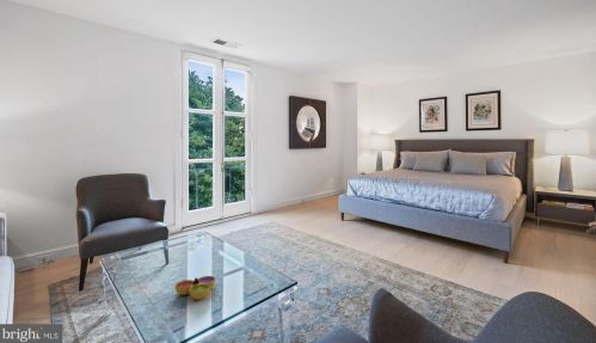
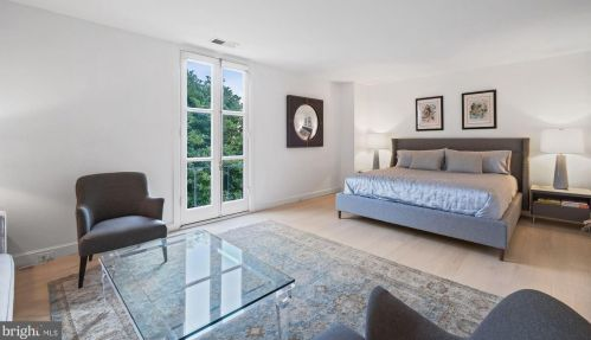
- decorative bowl [174,275,216,300]
